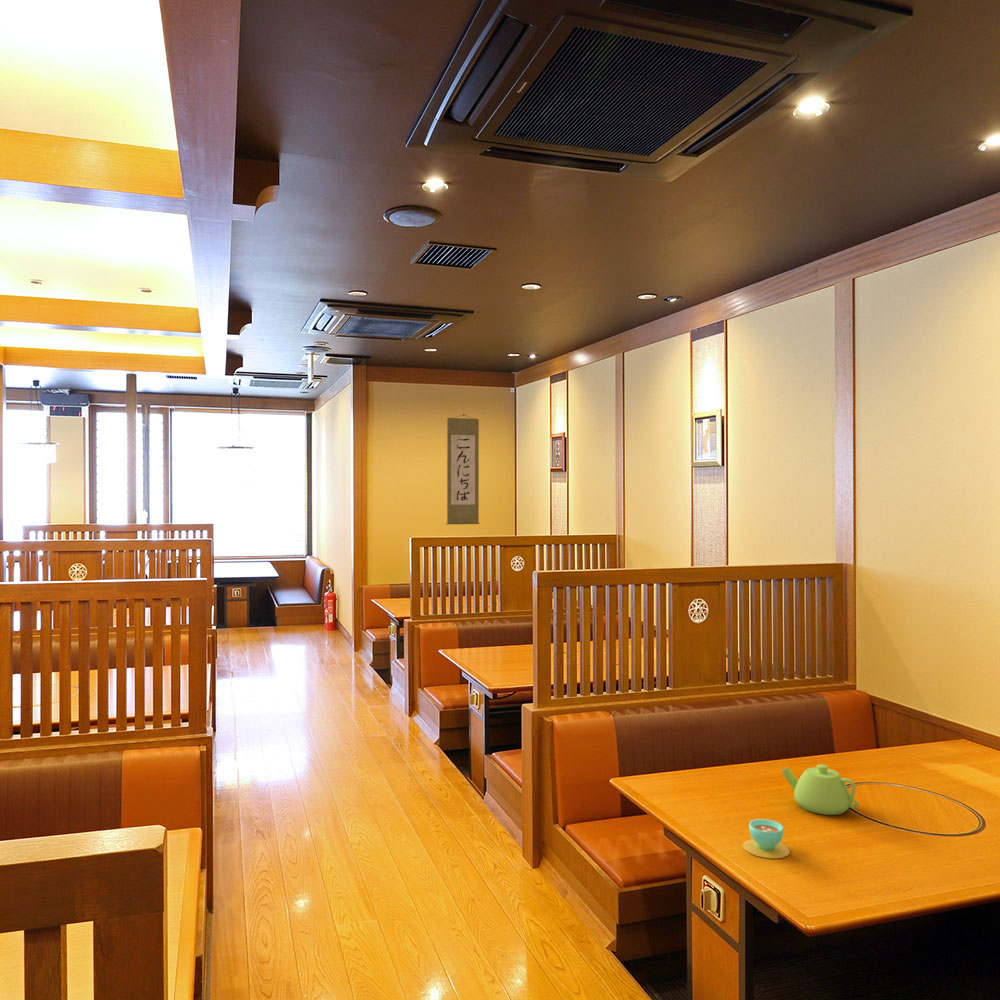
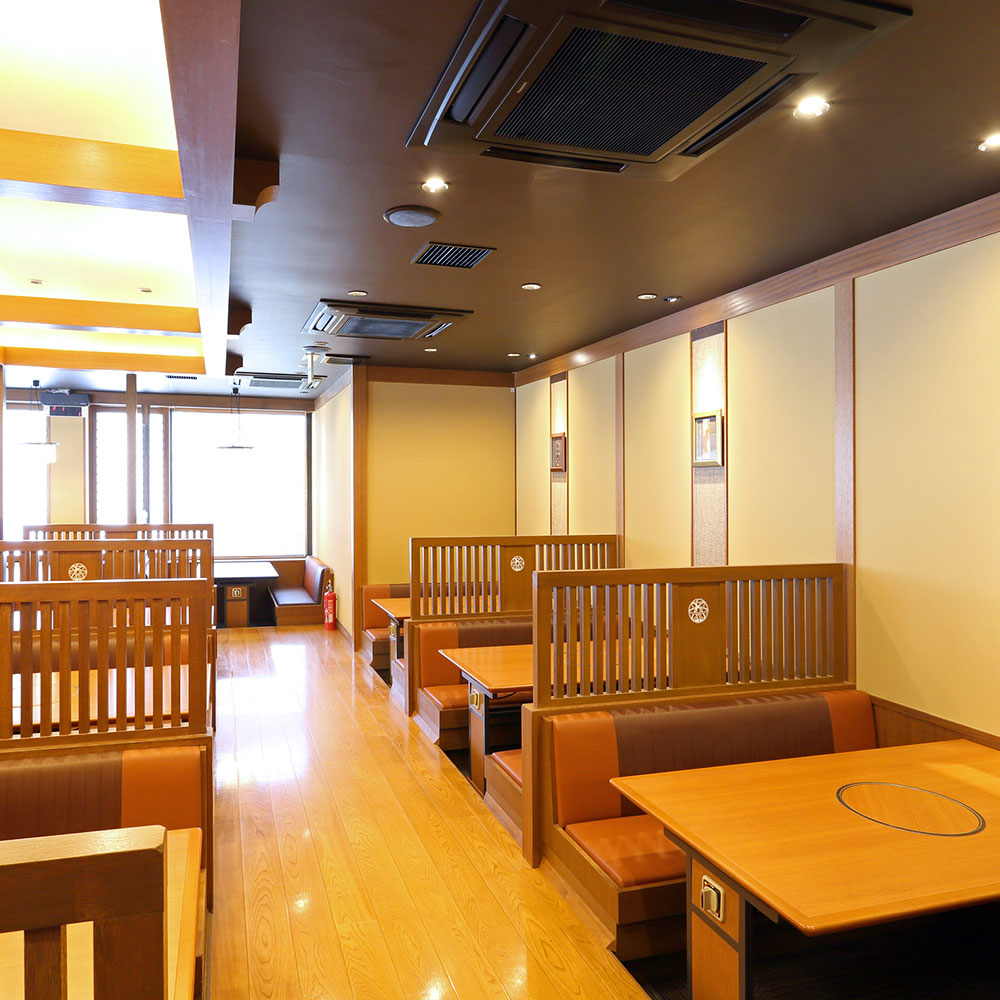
- wall scroll [446,413,481,525]
- teapot [780,763,860,816]
- teacup [742,818,791,860]
